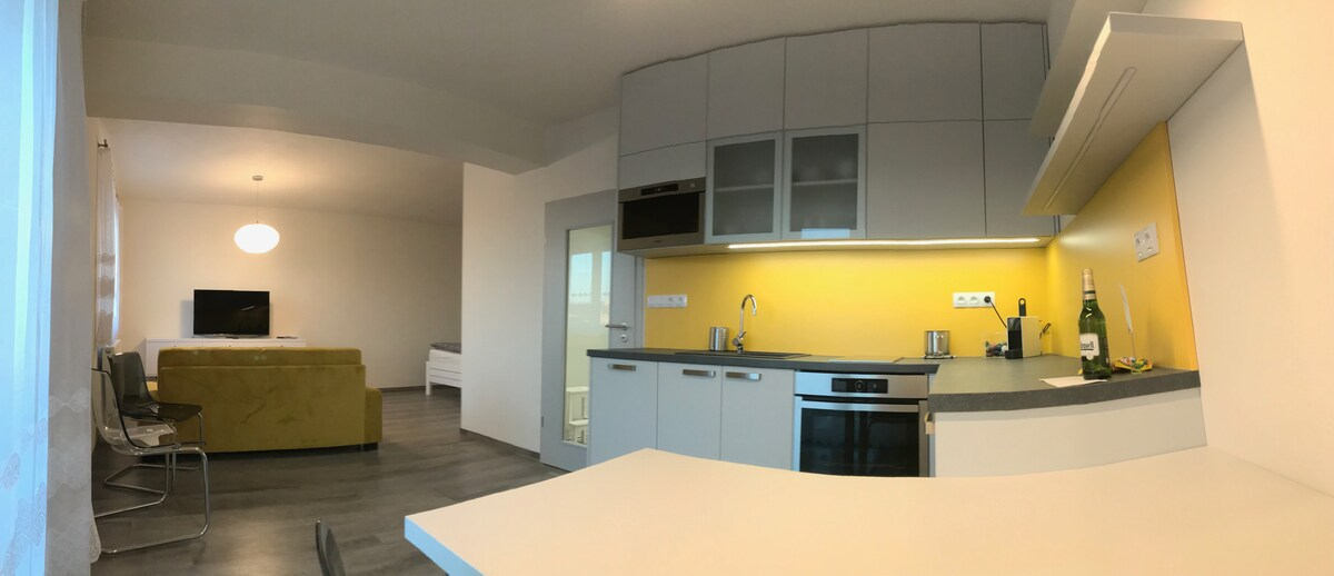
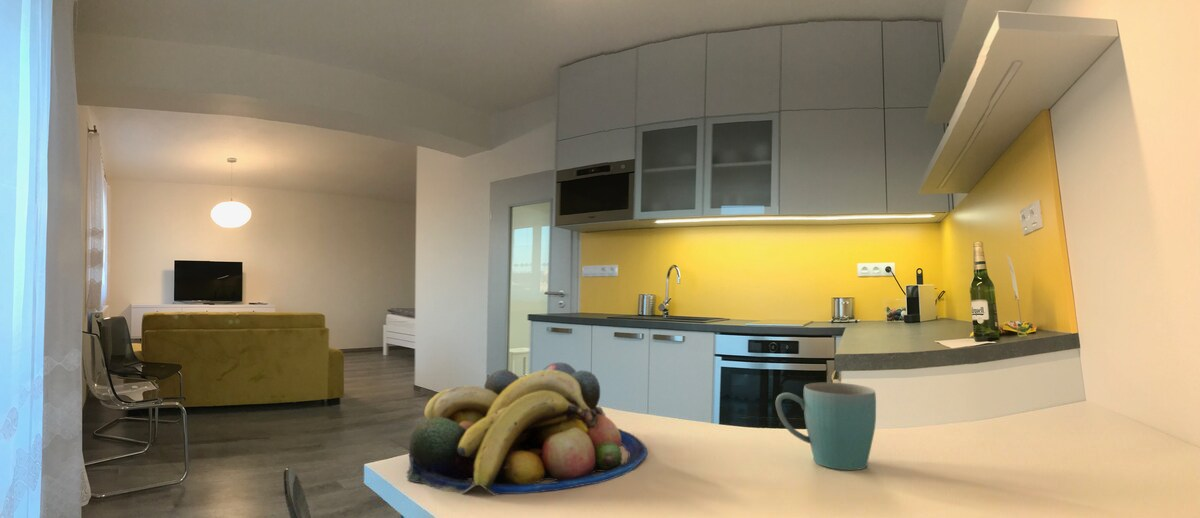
+ fruit bowl [405,362,648,497]
+ mug [775,382,877,471]
